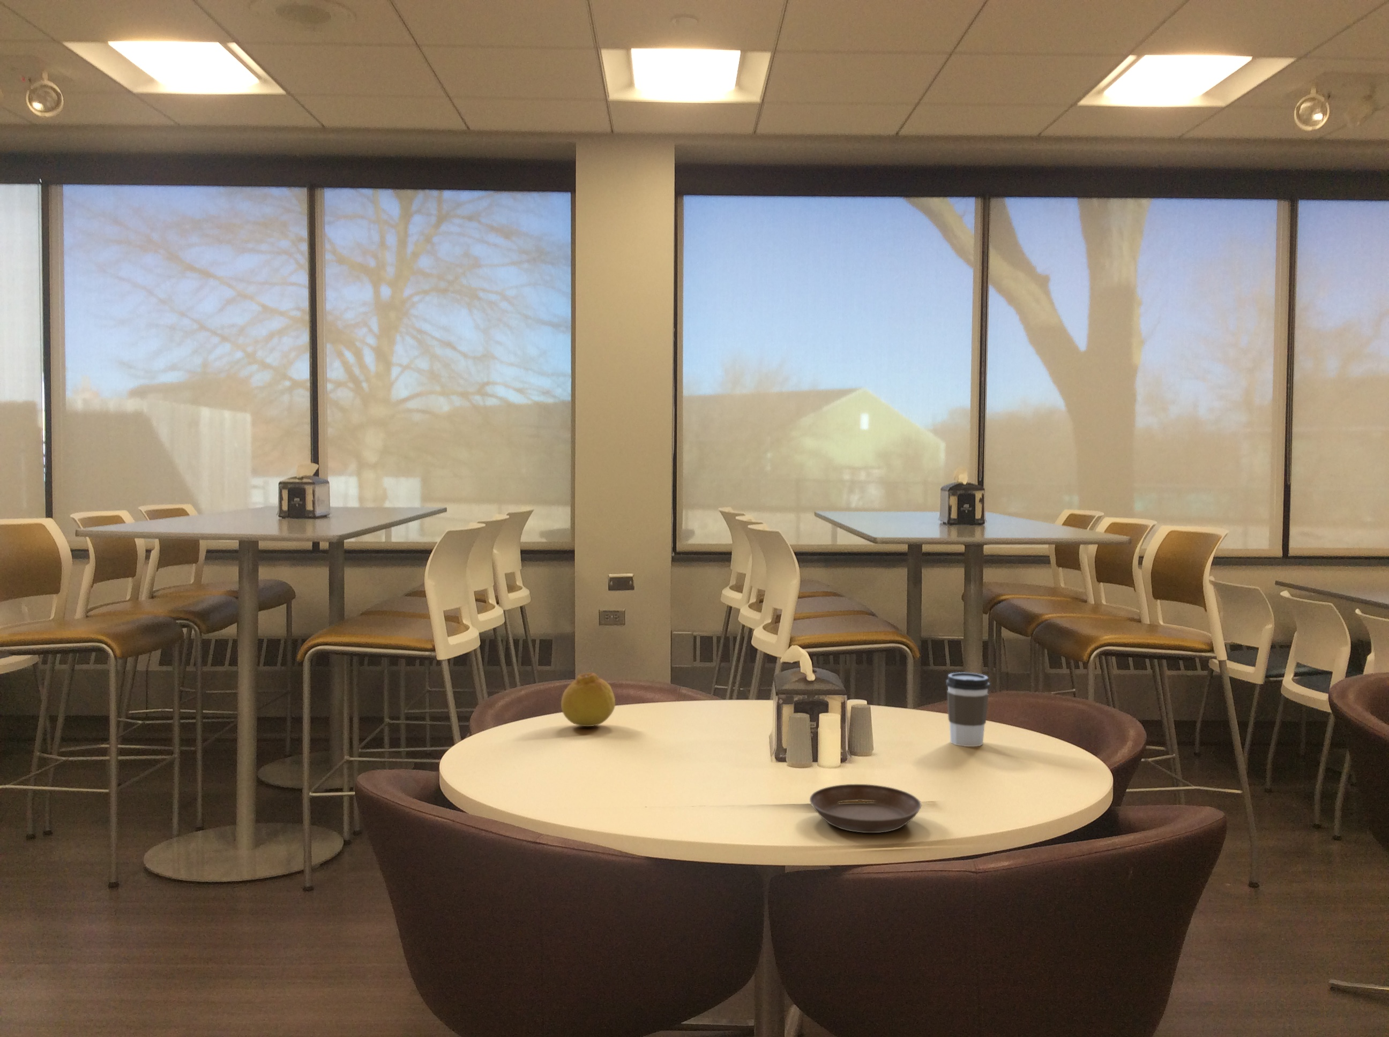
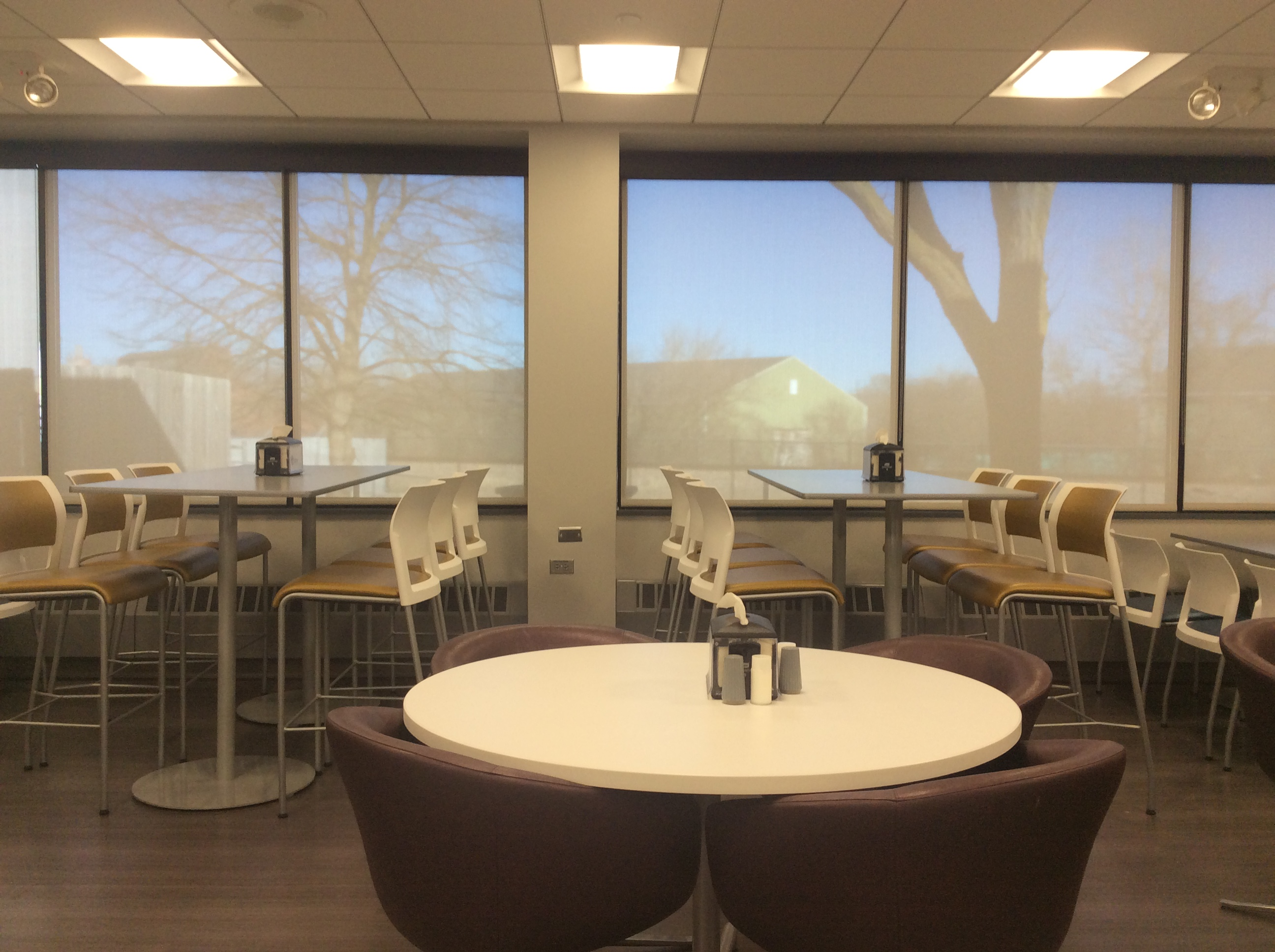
- saucer [809,783,922,833]
- coffee cup [946,672,990,747]
- fruit [561,672,616,727]
